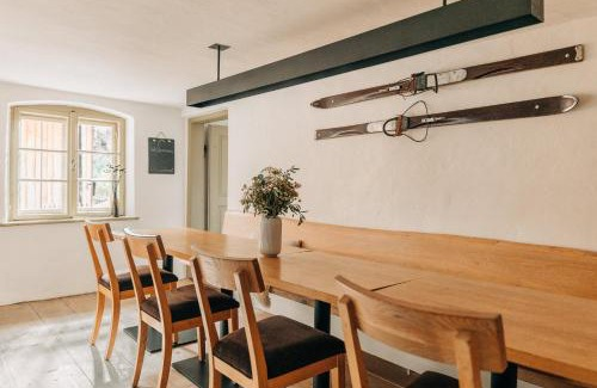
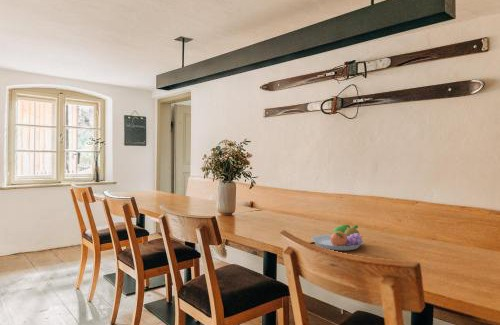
+ fruit bowl [310,224,365,251]
